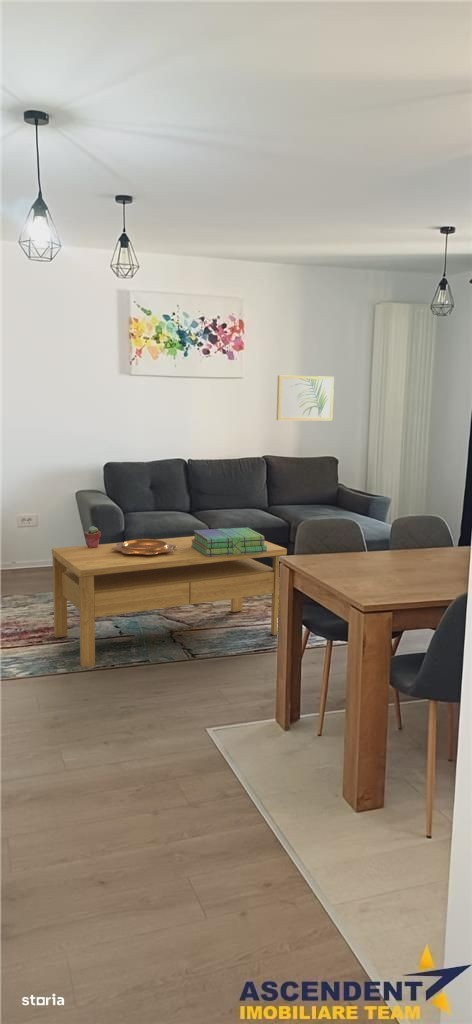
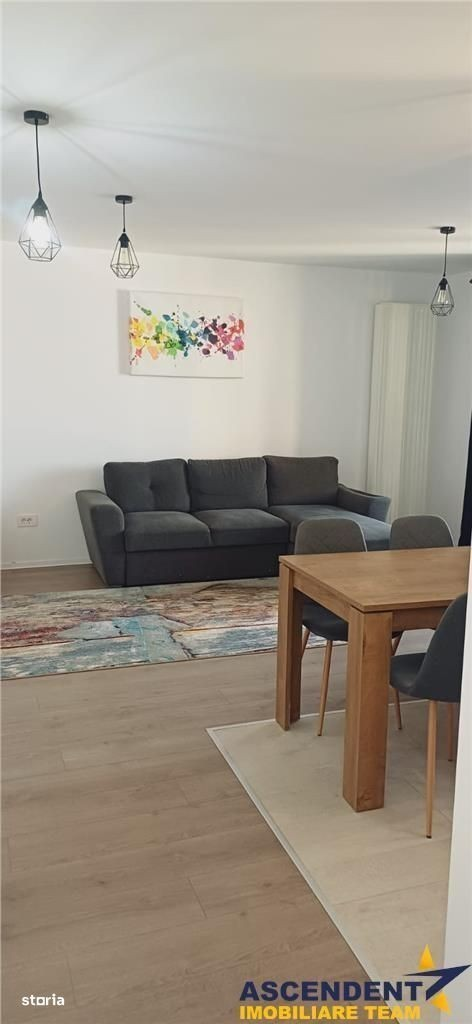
- coffee table [51,535,288,668]
- wall art [276,375,335,421]
- stack of books [191,527,267,557]
- potted succulent [83,525,102,548]
- decorative bowl [112,538,177,556]
